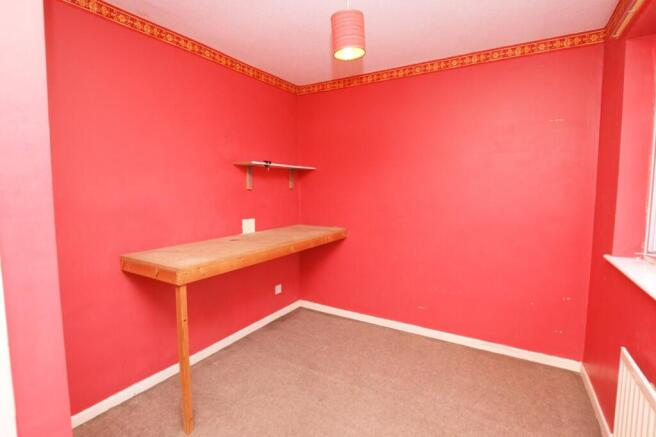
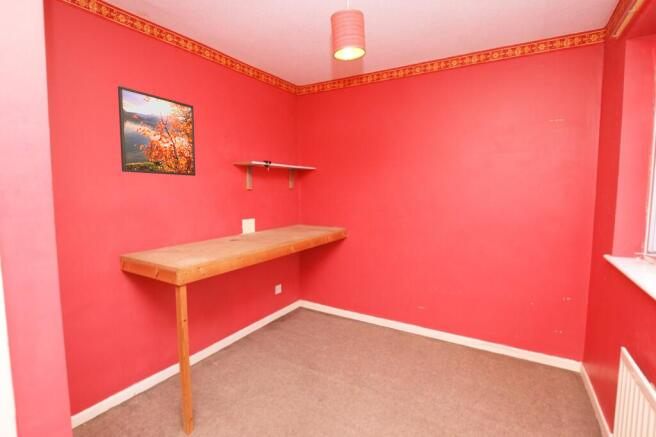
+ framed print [117,85,196,177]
